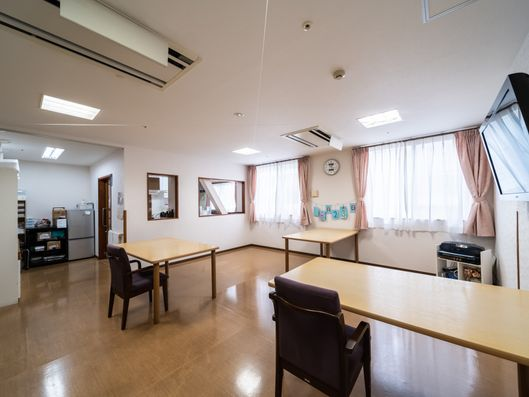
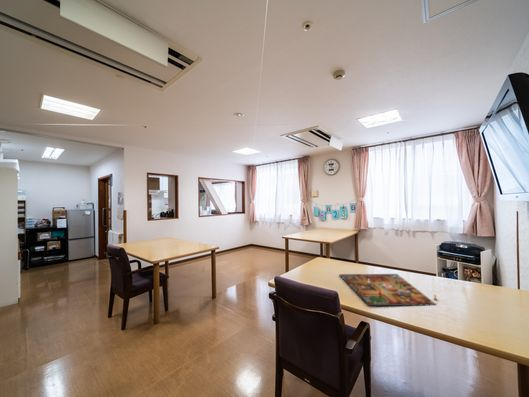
+ gameboard [338,273,438,307]
